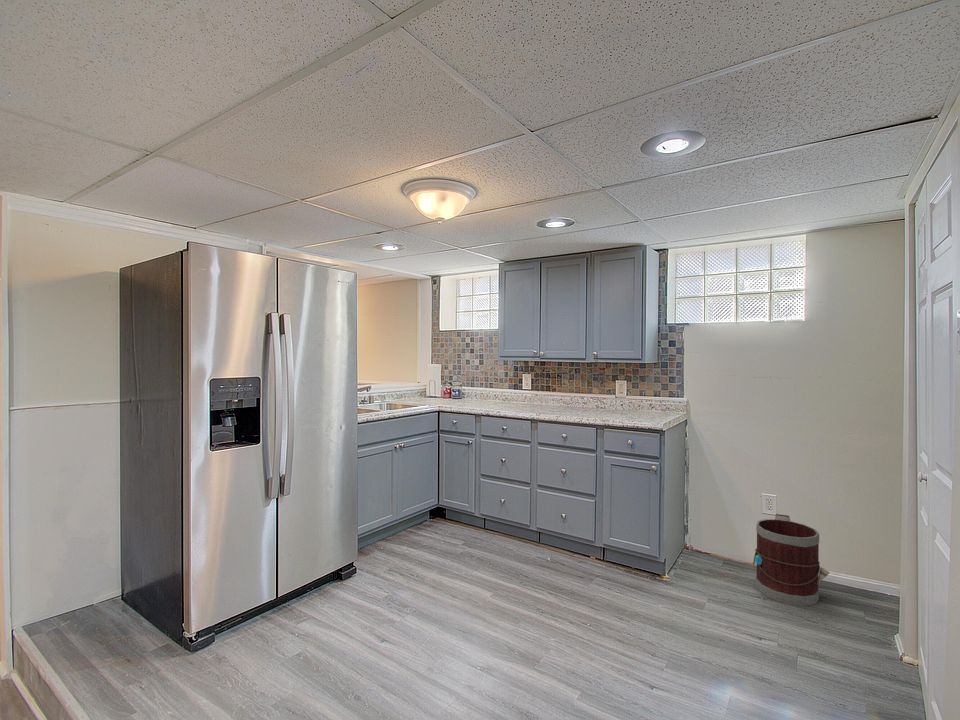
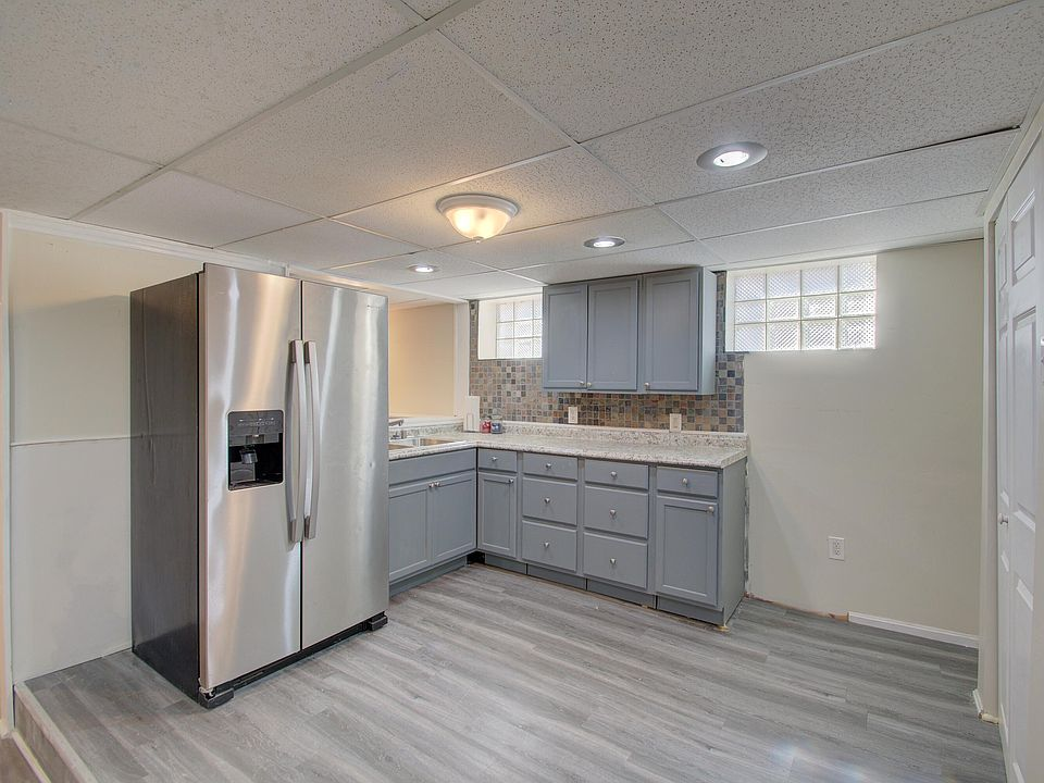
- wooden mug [752,513,830,607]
